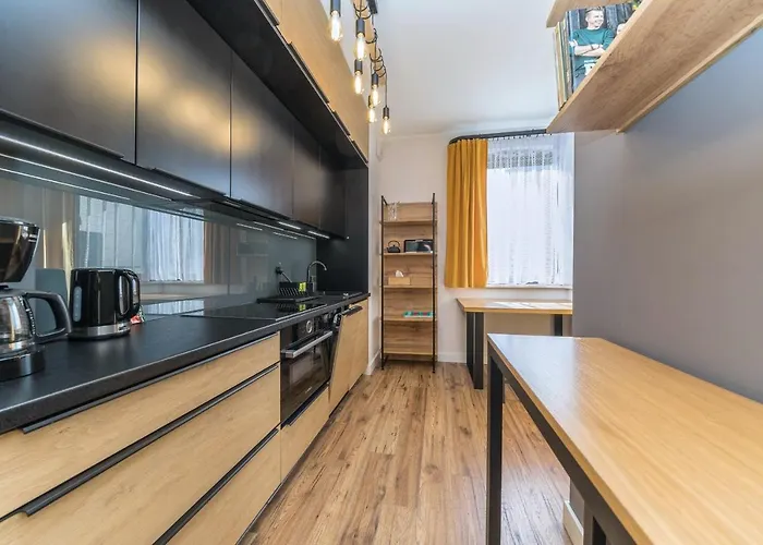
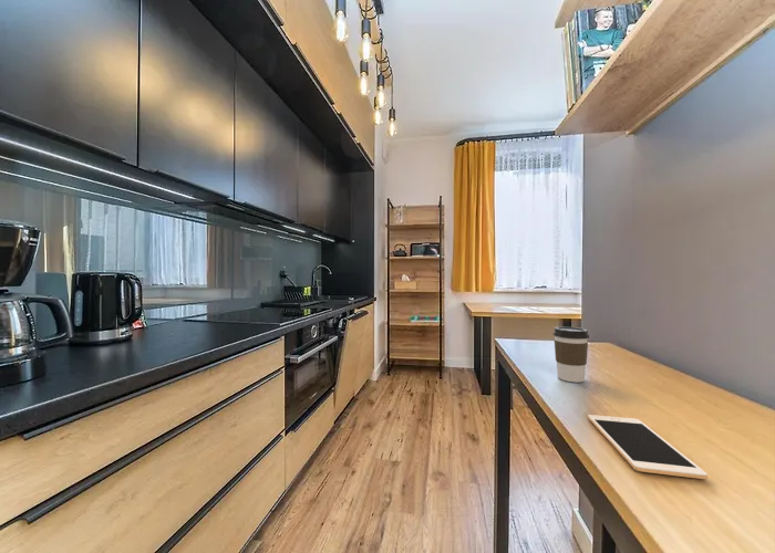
+ coffee cup [552,326,590,384]
+ cell phone [587,414,709,480]
